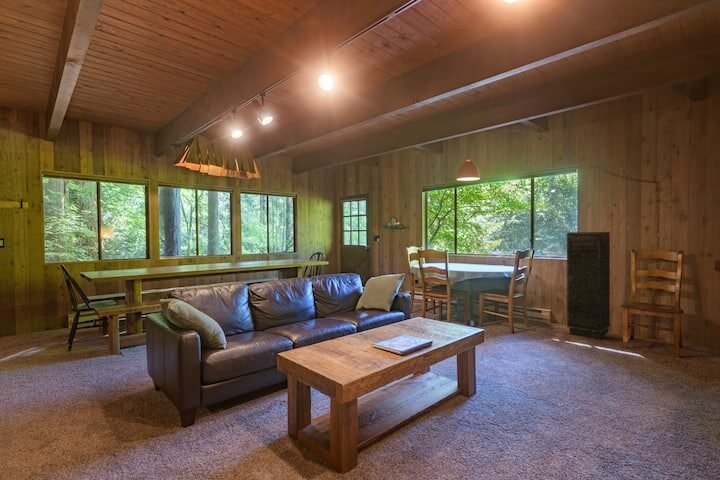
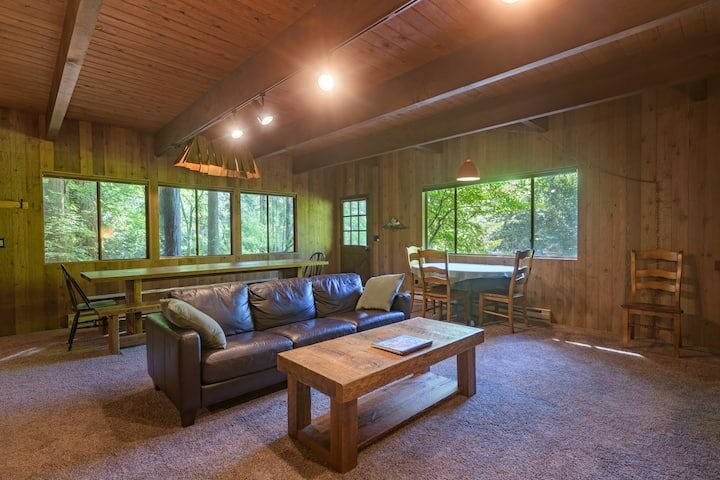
- storage cabinet [566,231,611,340]
